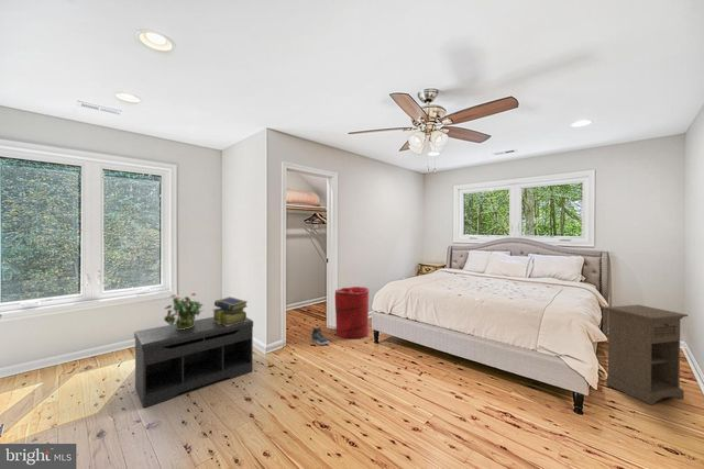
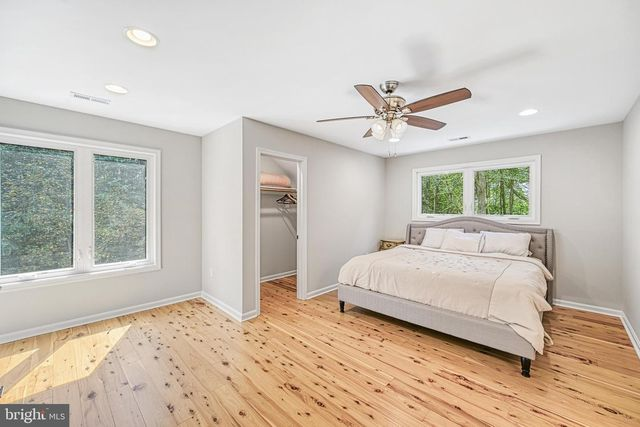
- potted plant [163,292,205,330]
- bench [133,316,254,409]
- sneaker [310,325,330,346]
- stack of books [211,295,249,326]
- laundry hamper [334,286,371,339]
- nightstand [605,304,689,406]
